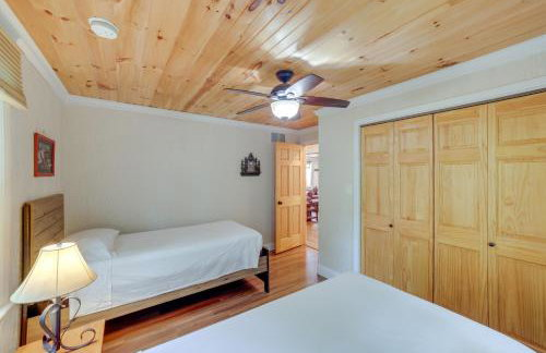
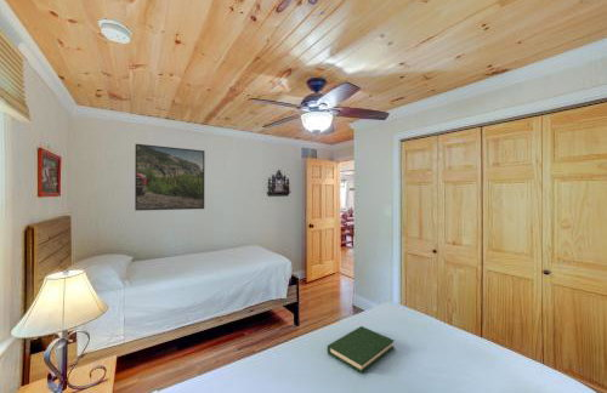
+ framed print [134,143,205,212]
+ hardback book [327,325,395,375]
